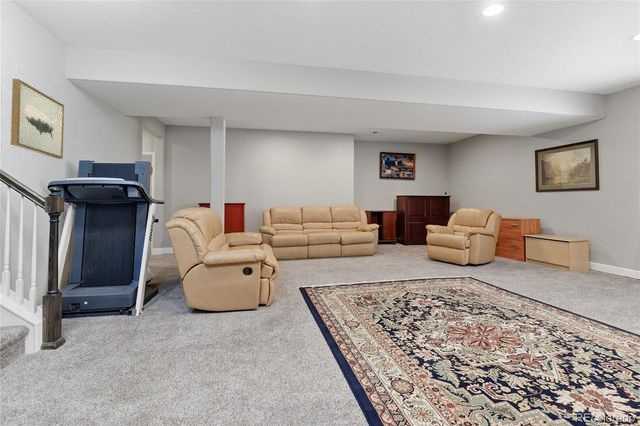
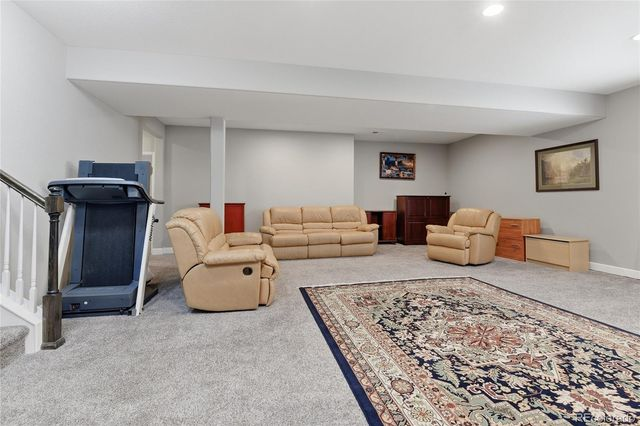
- wall art [10,78,65,160]
